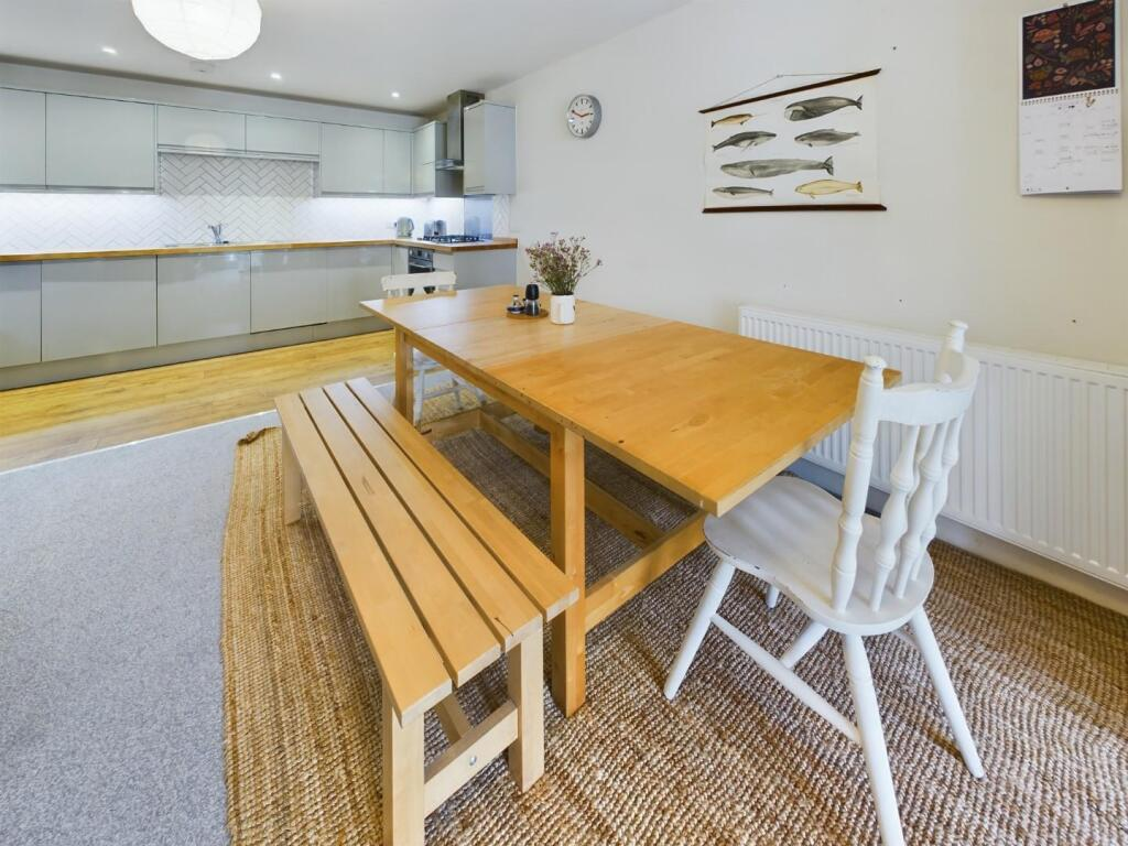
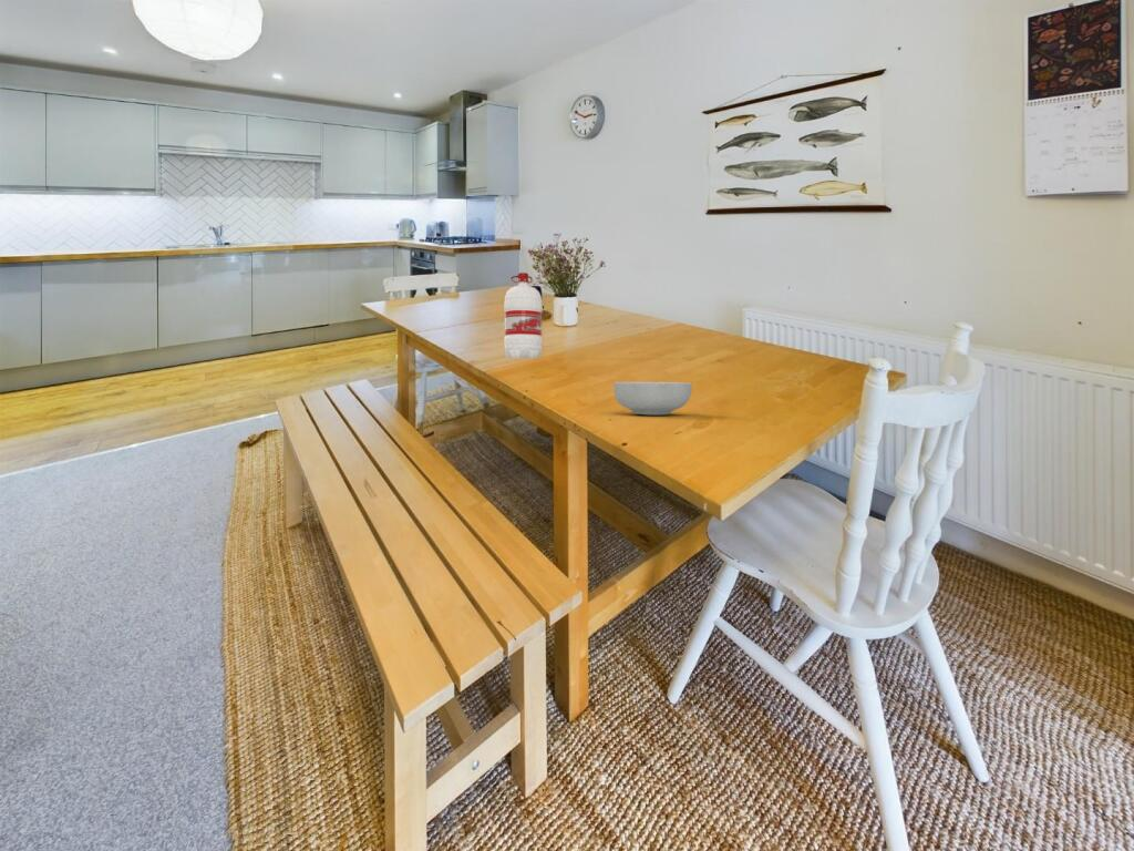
+ water bottle [503,271,544,359]
+ cereal bowl [612,381,693,416]
